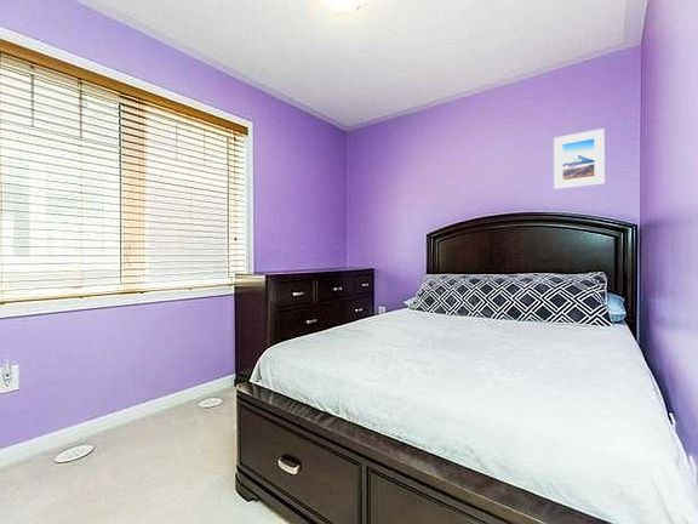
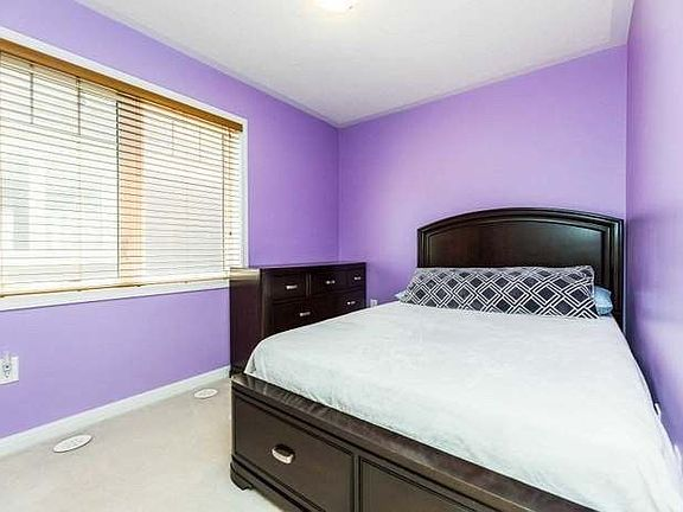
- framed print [553,127,606,190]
